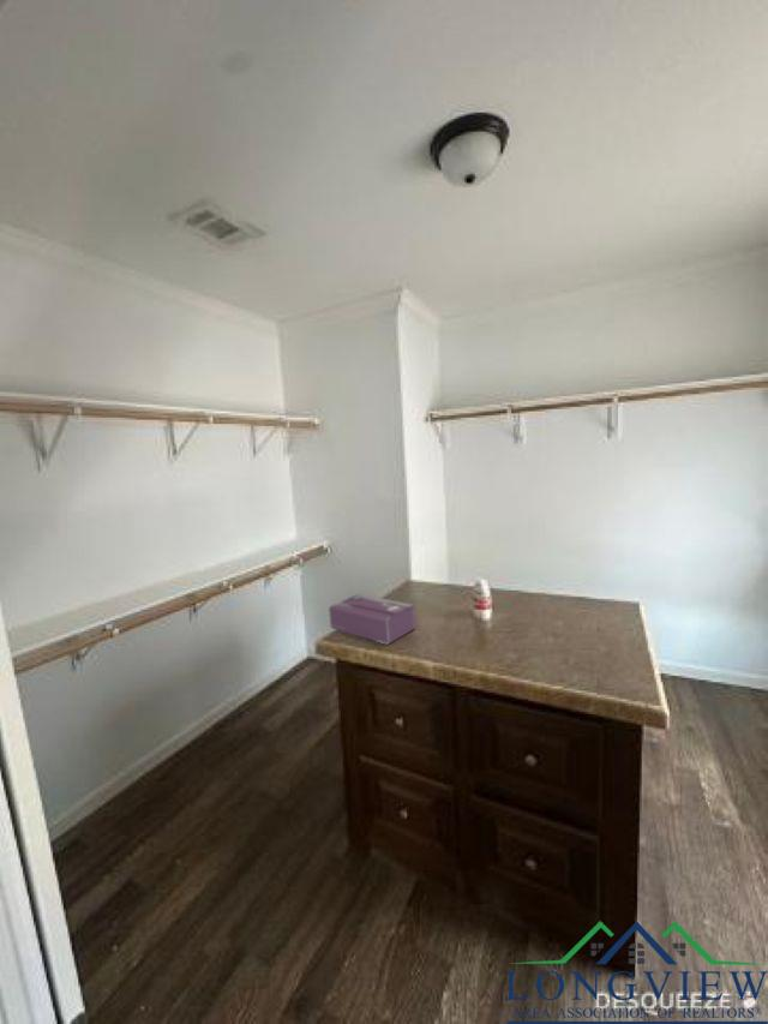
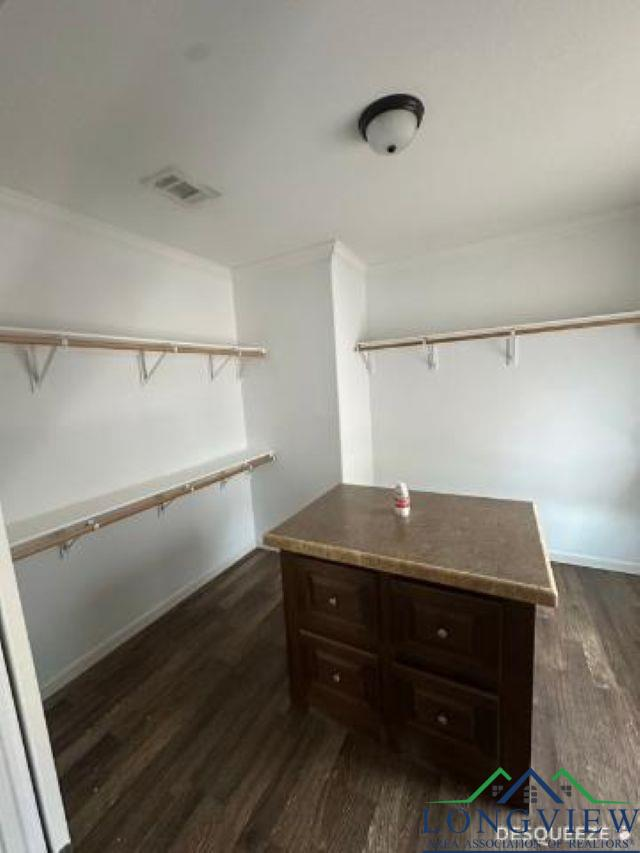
- tissue box [328,593,416,646]
